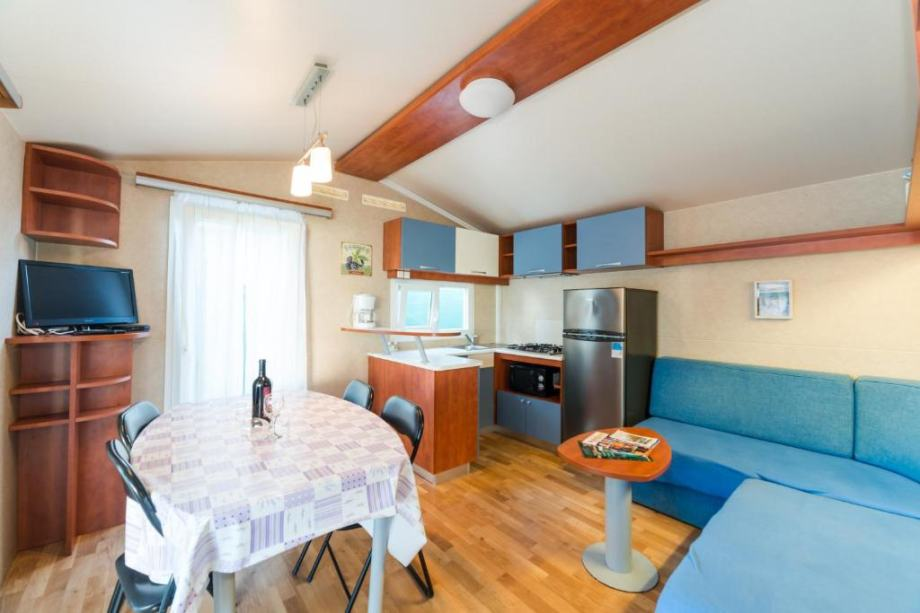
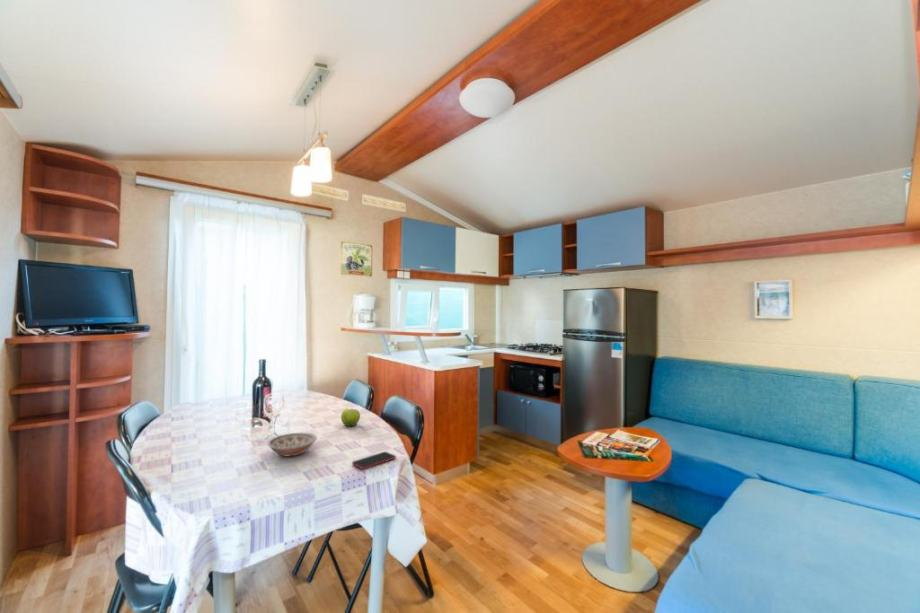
+ fruit [340,406,361,427]
+ smartphone [351,451,397,470]
+ bowl [266,432,318,458]
